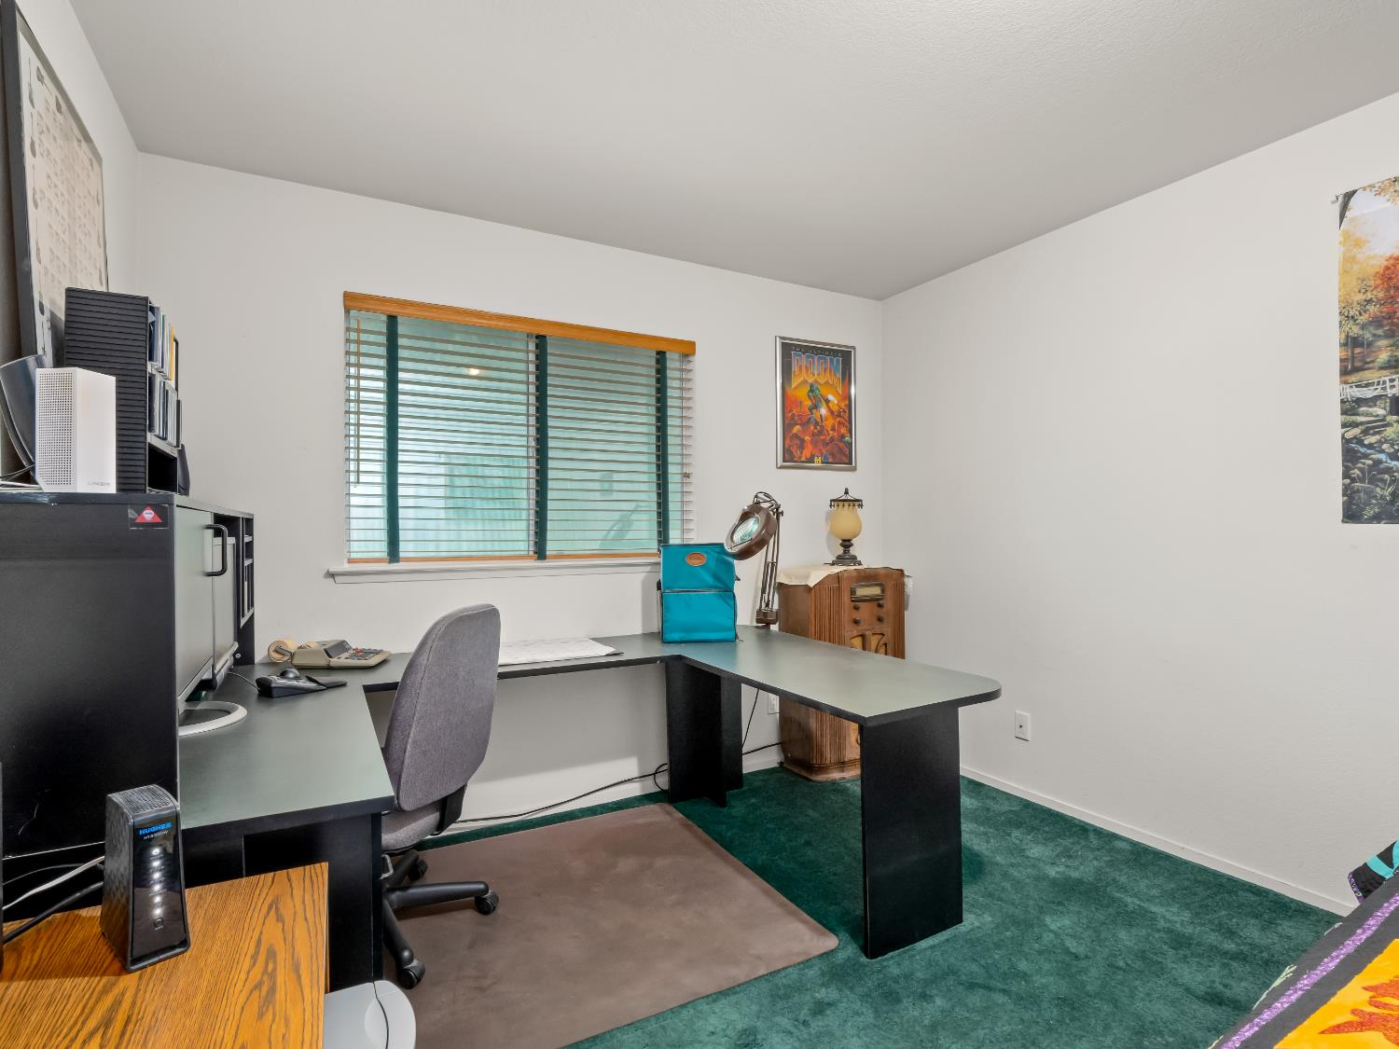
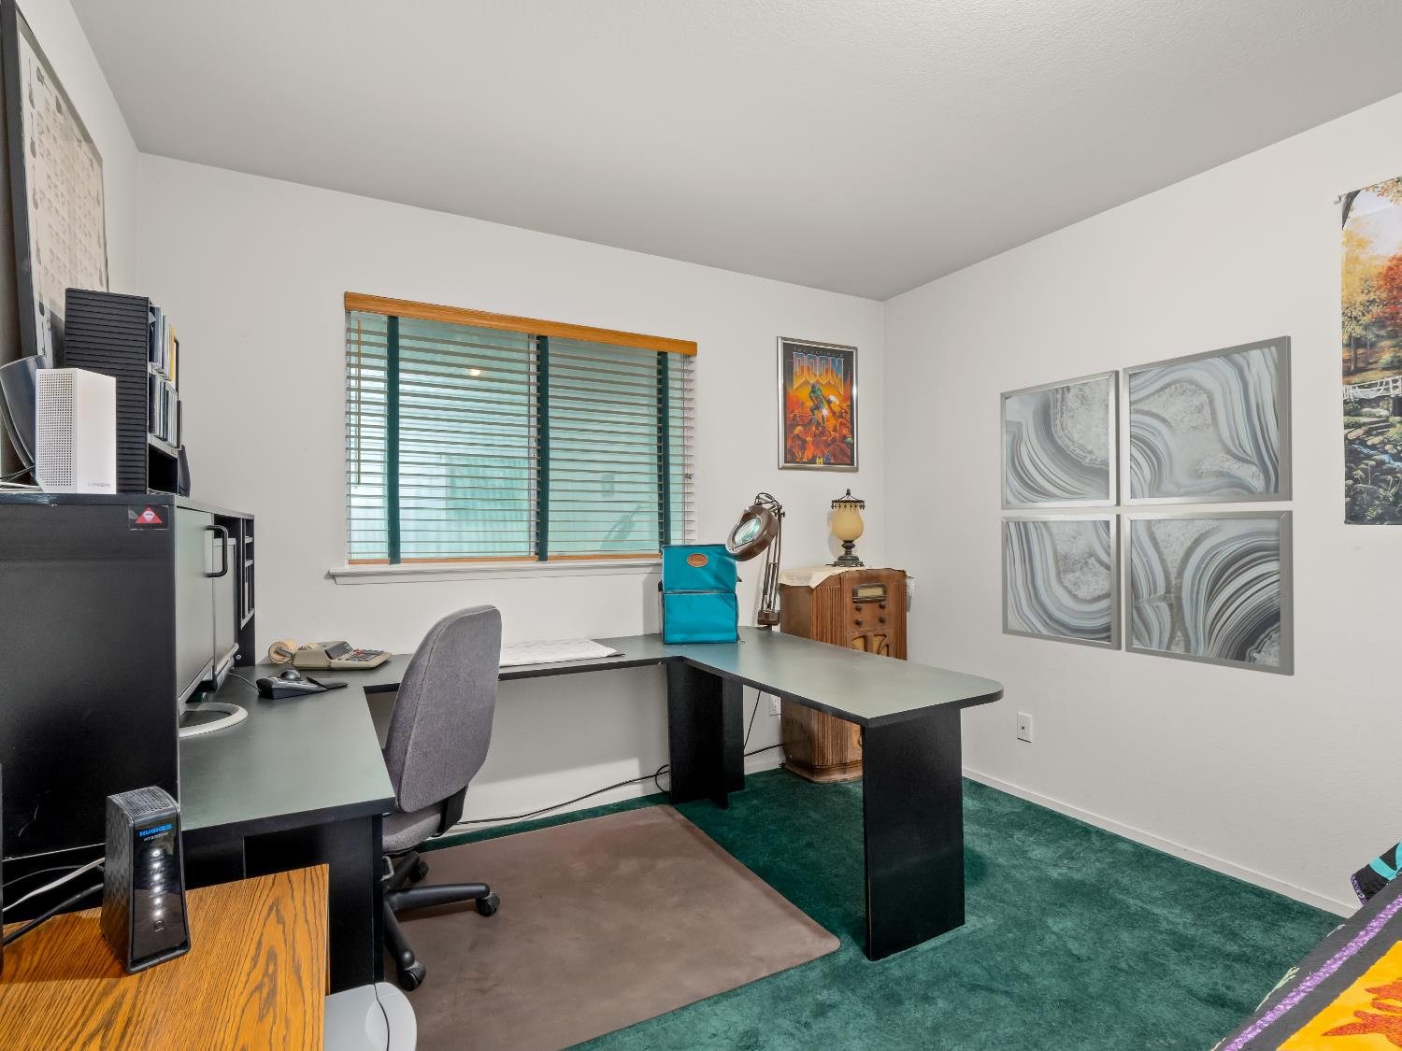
+ wall art [999,335,1295,678]
